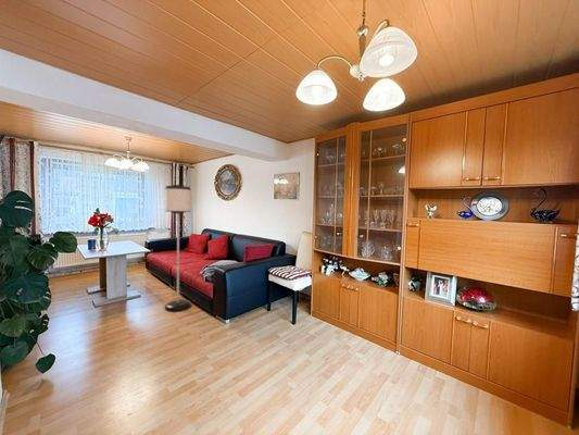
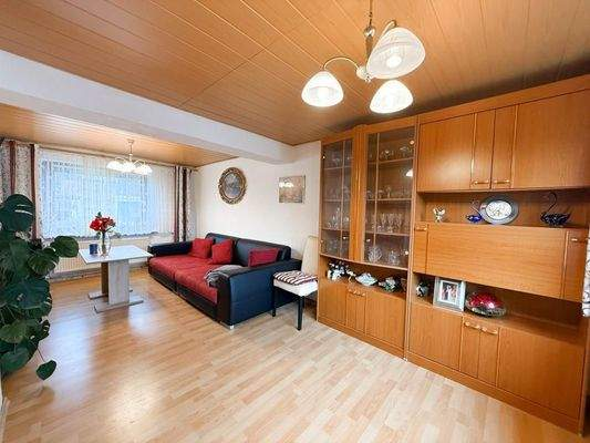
- floor lamp [164,184,192,312]
